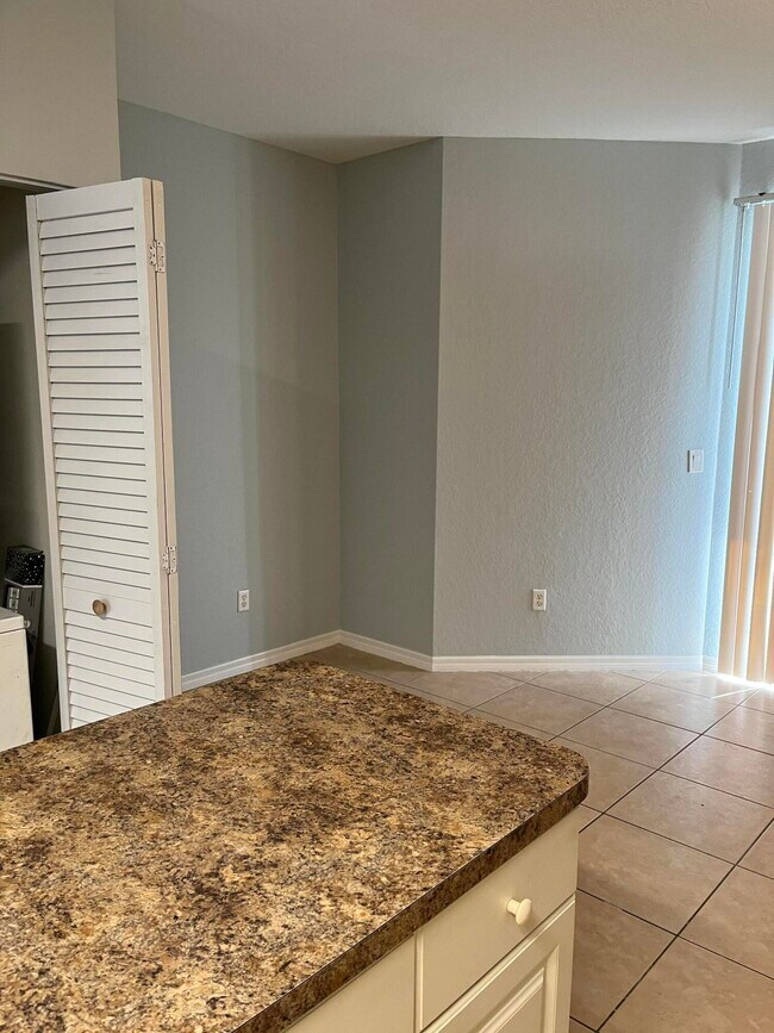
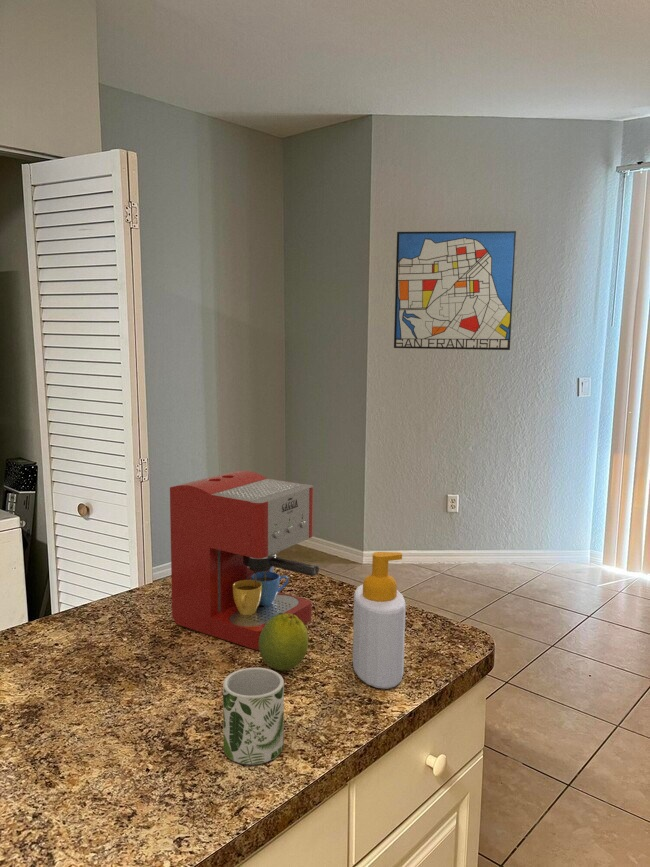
+ wall art [393,230,517,351]
+ mug [222,667,285,766]
+ fruit [258,613,309,671]
+ soap bottle [352,551,407,690]
+ coffee maker [169,470,320,651]
